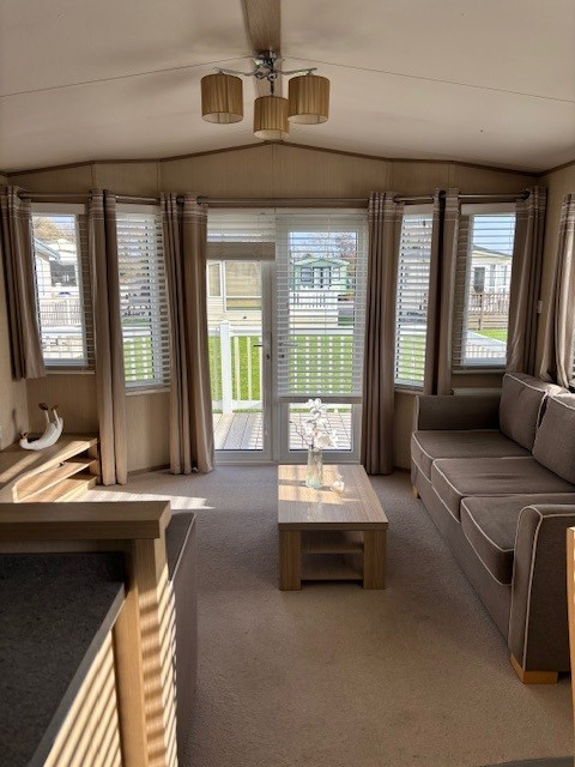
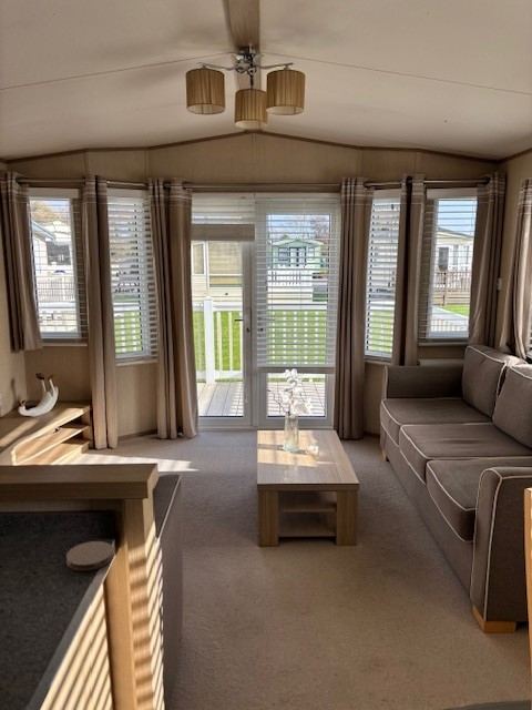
+ coaster [65,540,114,571]
